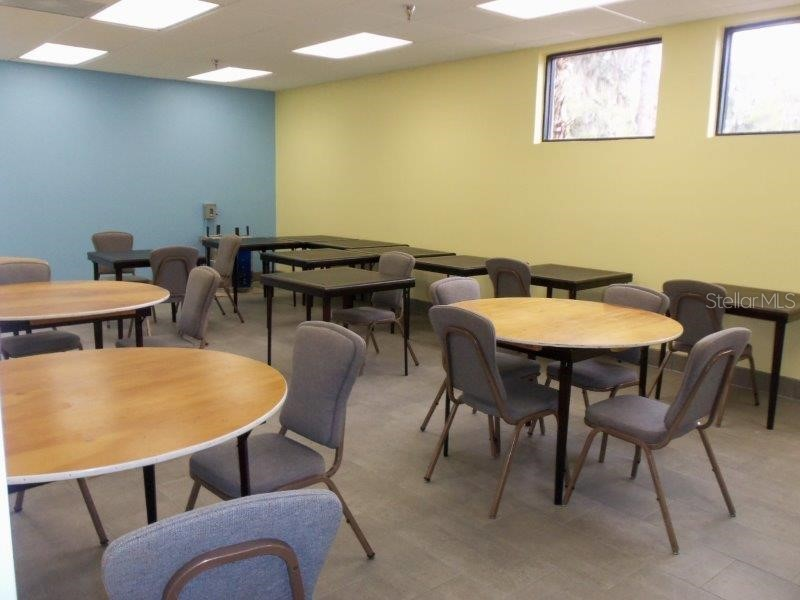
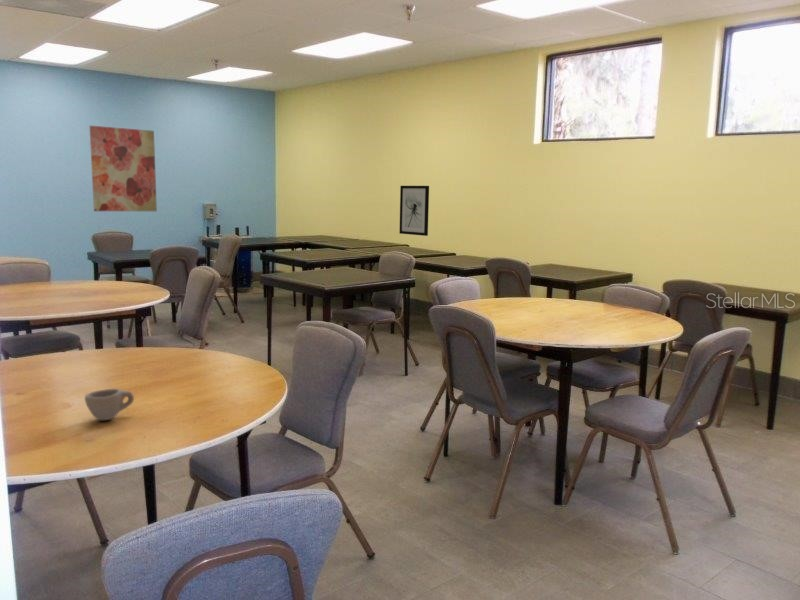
+ cup [84,388,135,421]
+ wall art [89,125,158,212]
+ wall art [398,185,430,237]
